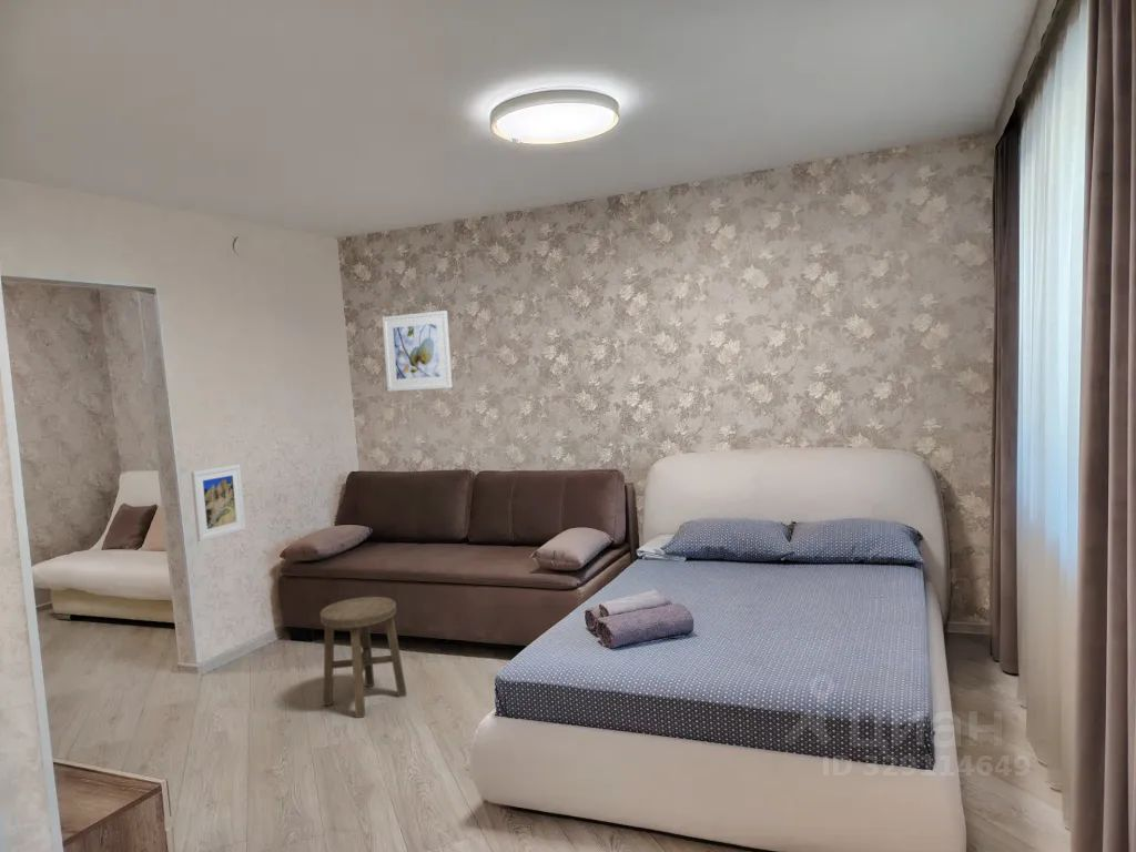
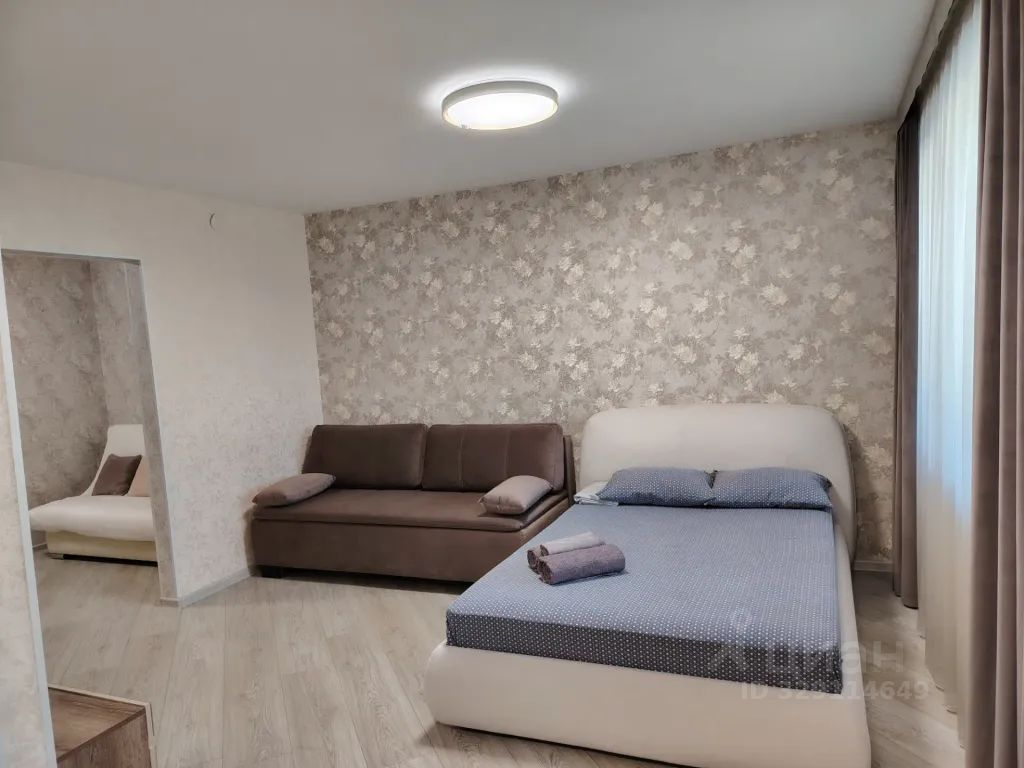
- stool [320,596,407,719]
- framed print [382,310,454,393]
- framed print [190,464,247,542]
